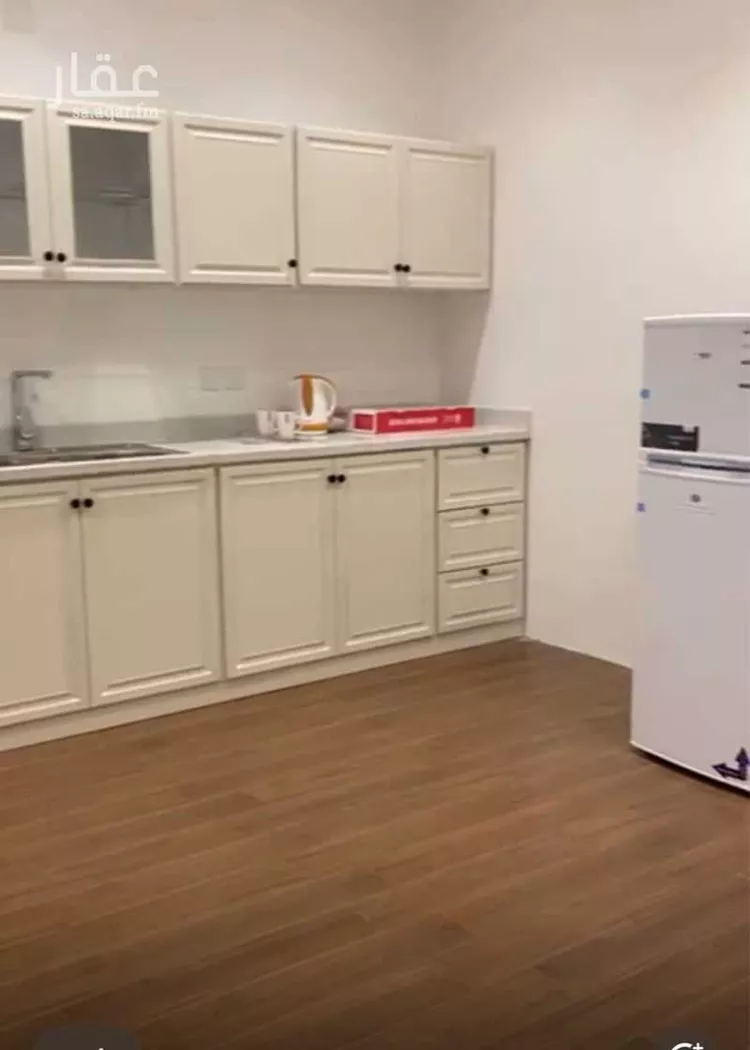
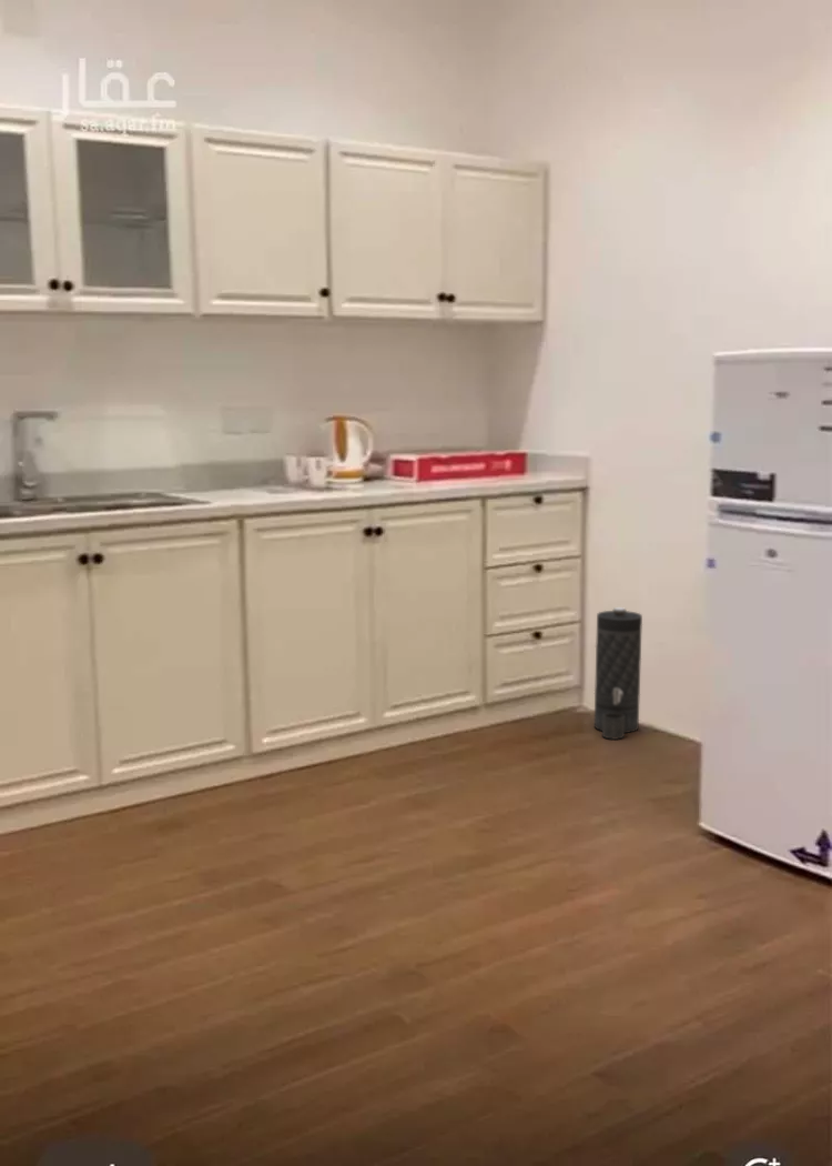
+ canister [593,606,643,741]
